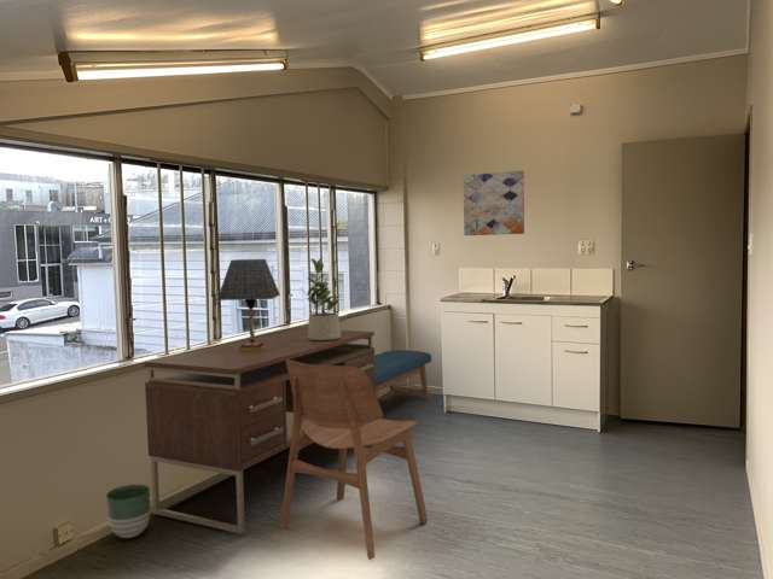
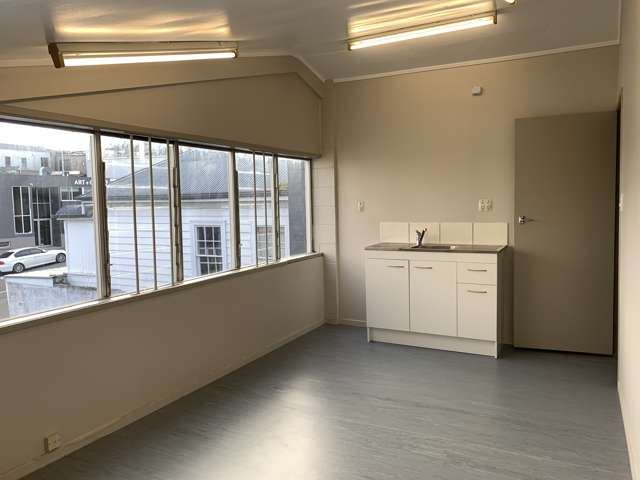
- potted plant [301,256,342,340]
- table lamp [216,258,281,351]
- dining chair [279,359,429,561]
- wall art [463,170,525,236]
- bench [374,349,432,402]
- planter [105,484,151,539]
- desk [143,327,376,536]
